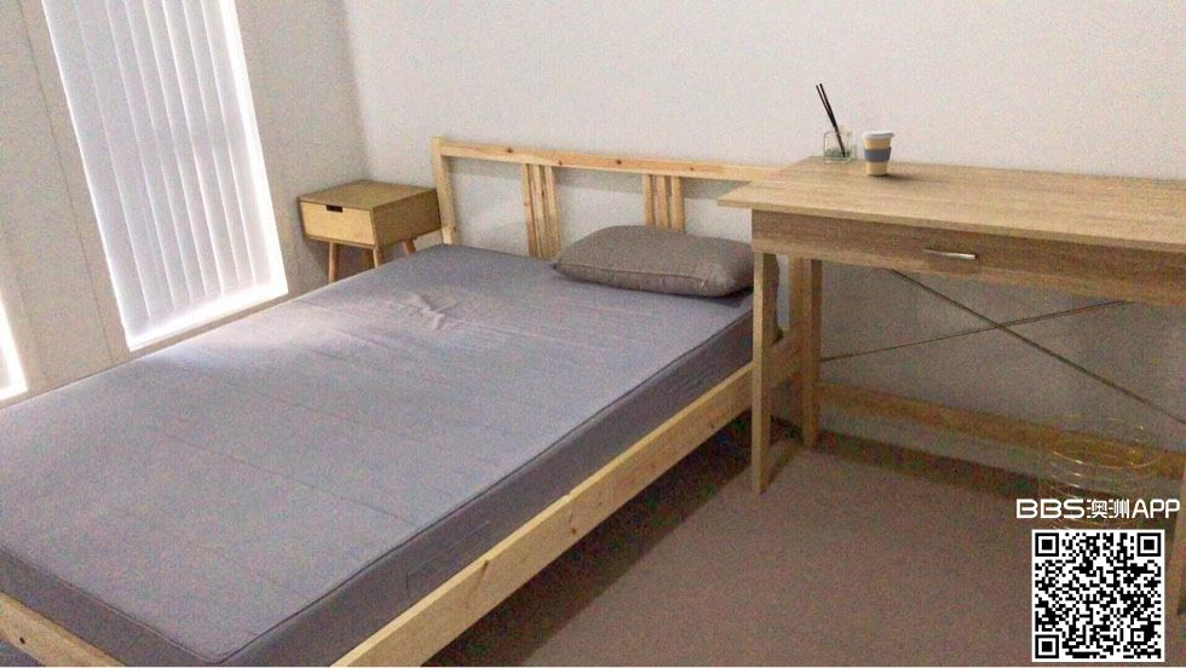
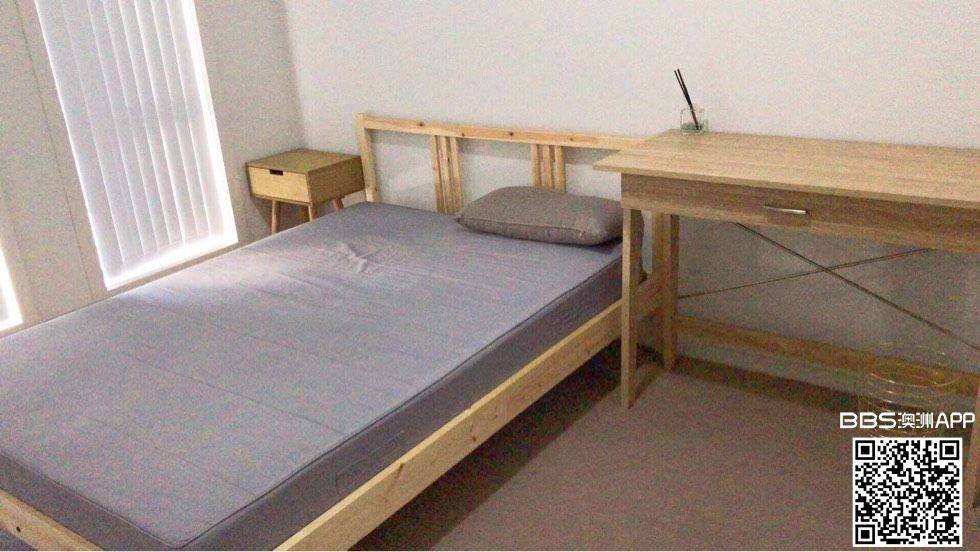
- coffee cup [860,128,896,177]
